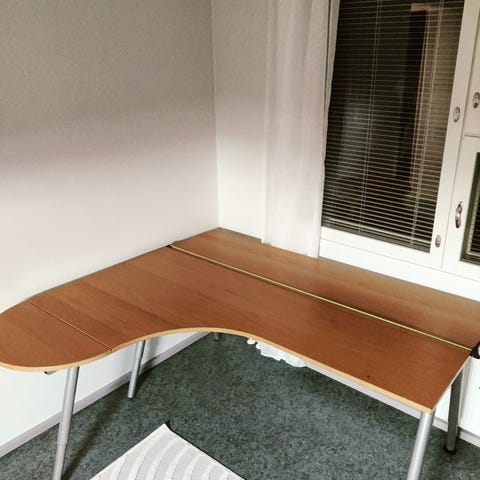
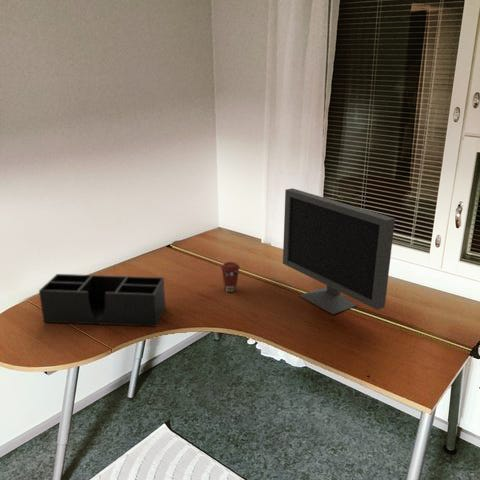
+ desk organizer [38,273,166,328]
+ monitor [282,187,396,315]
+ coffee cup [220,261,241,293]
